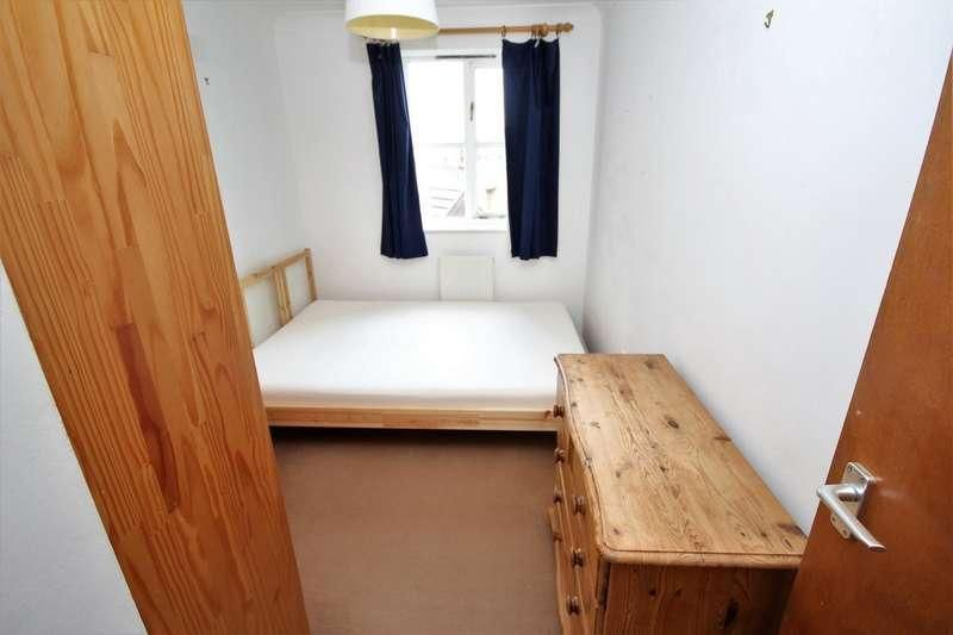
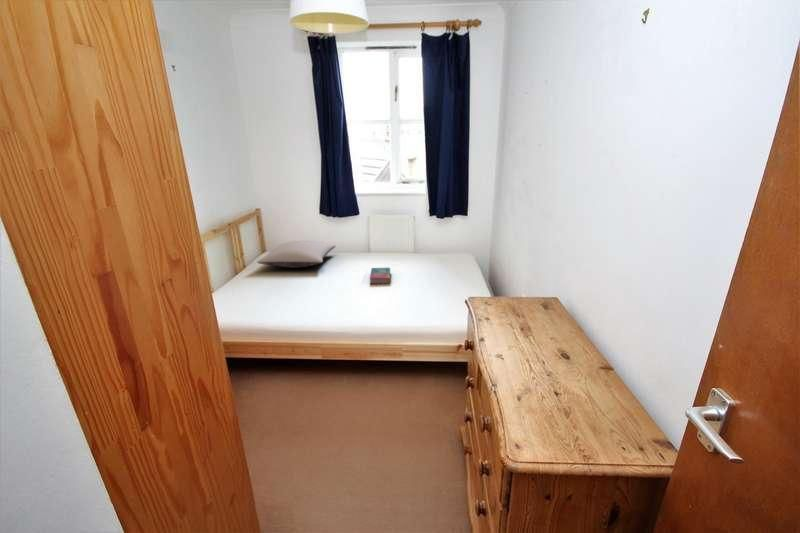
+ book [369,267,391,285]
+ pillow [256,239,337,269]
